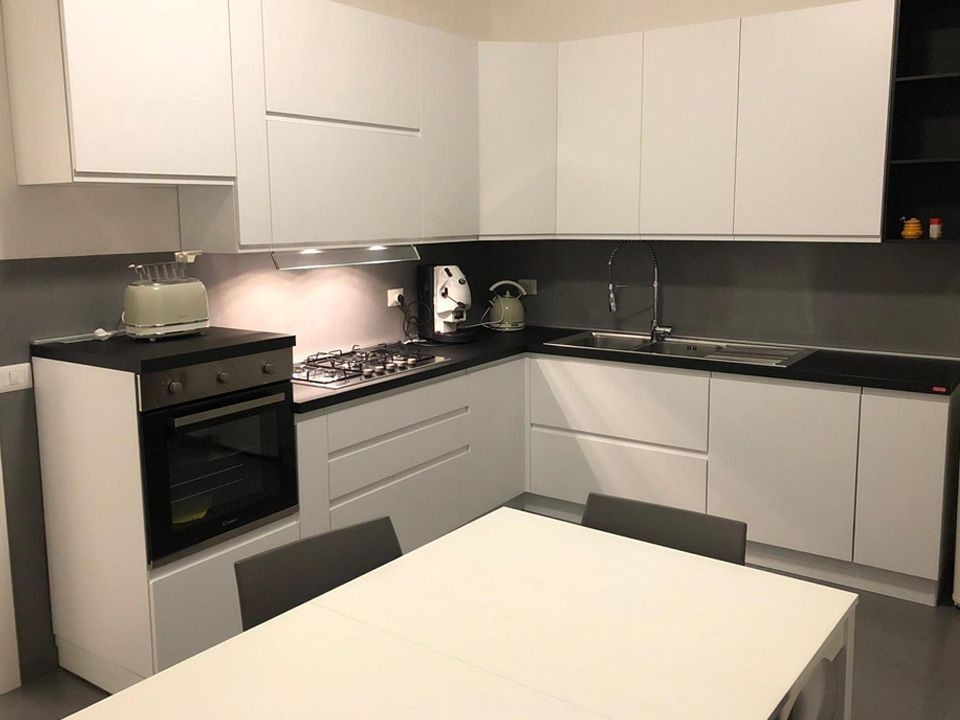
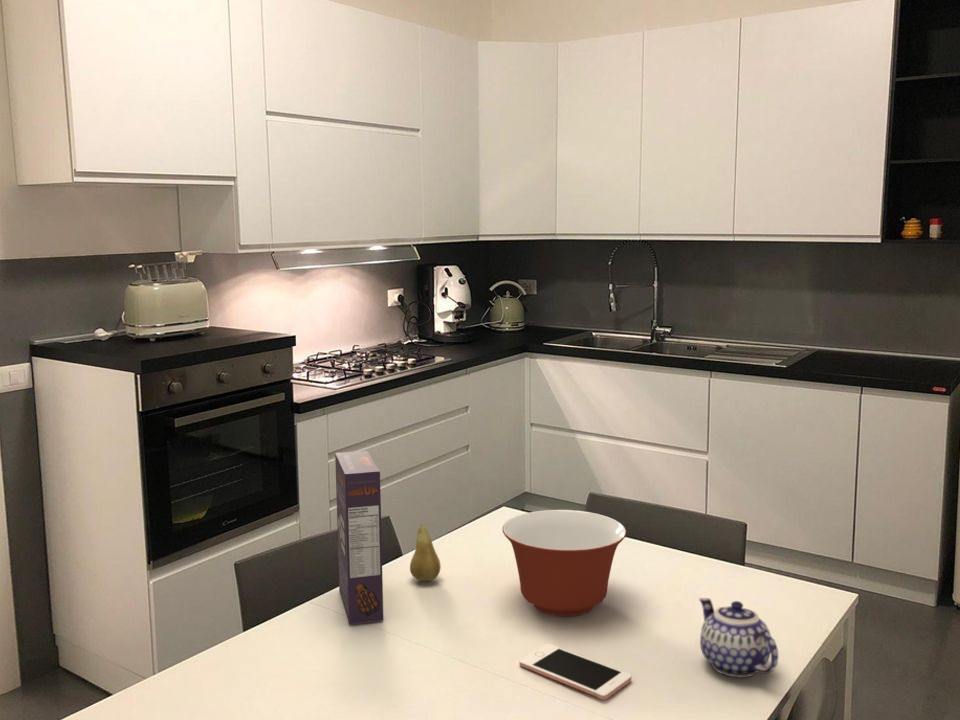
+ teapot [698,597,779,679]
+ fruit [409,524,442,582]
+ cereal box [334,450,384,625]
+ cell phone [518,643,633,701]
+ mixing bowl [501,509,627,617]
